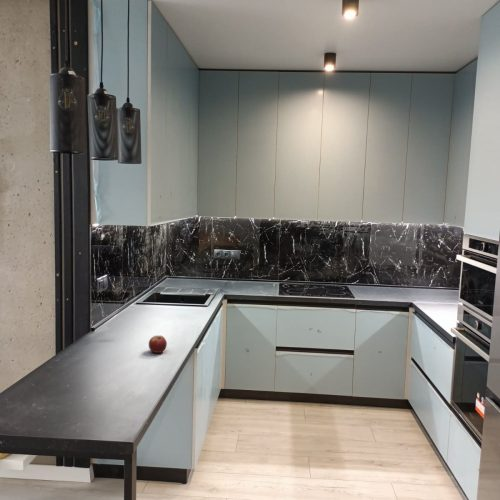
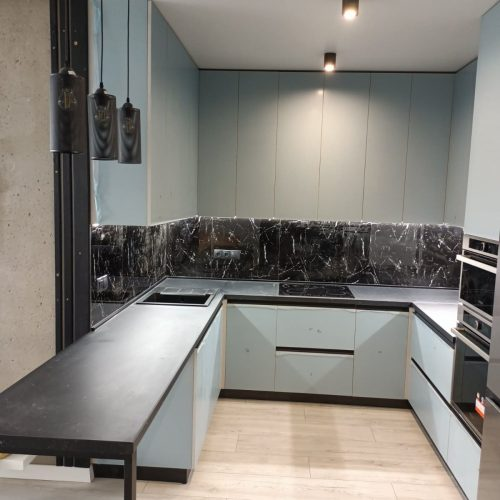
- fruit [148,335,168,354]
